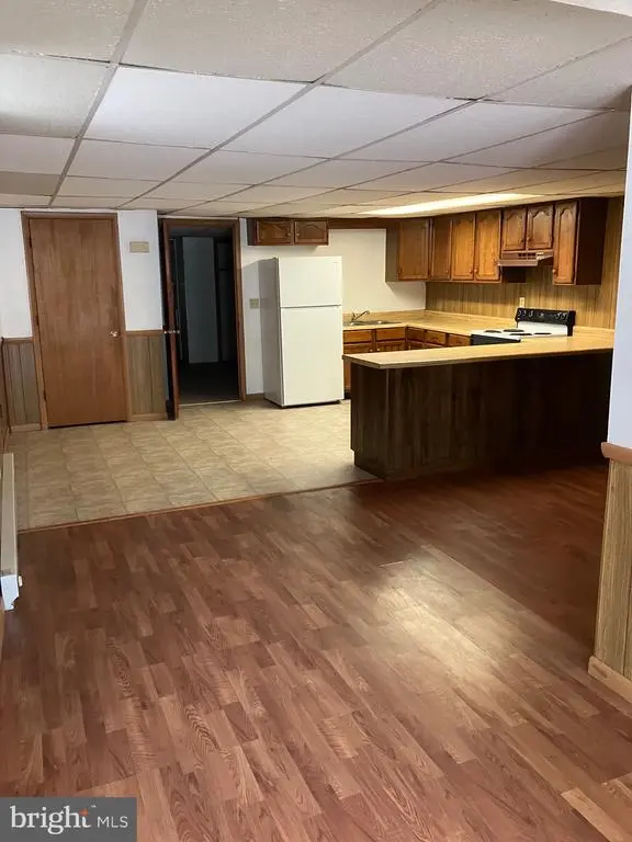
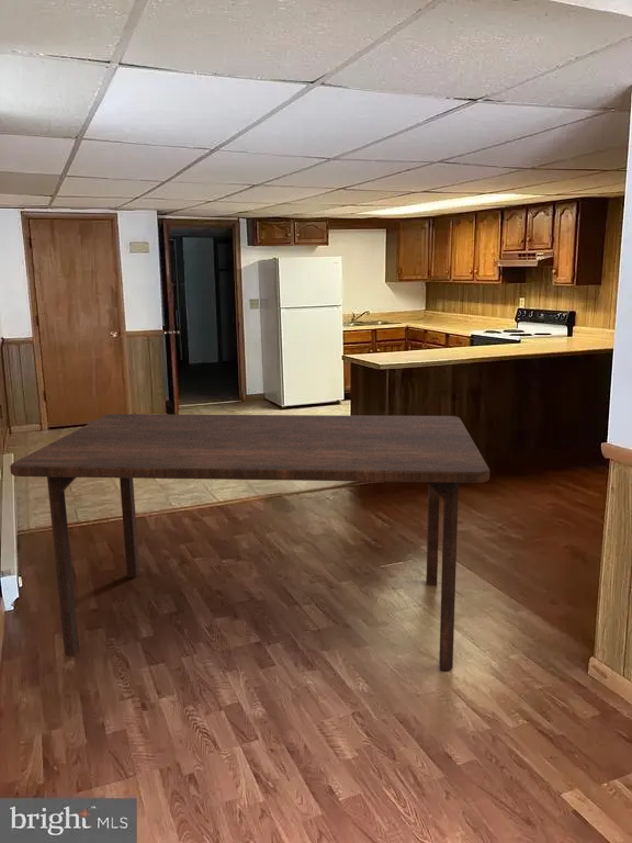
+ dining table [9,413,490,671]
